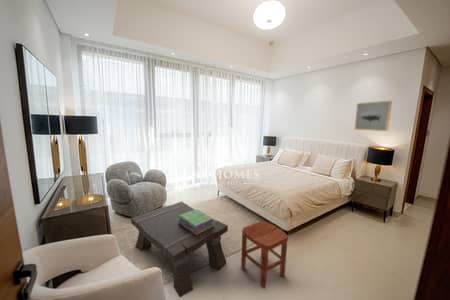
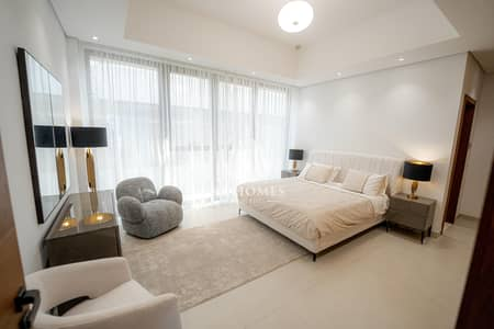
- wall art [353,100,393,132]
- stool [240,220,289,290]
- stack of books [178,208,214,235]
- coffee table [130,200,229,298]
